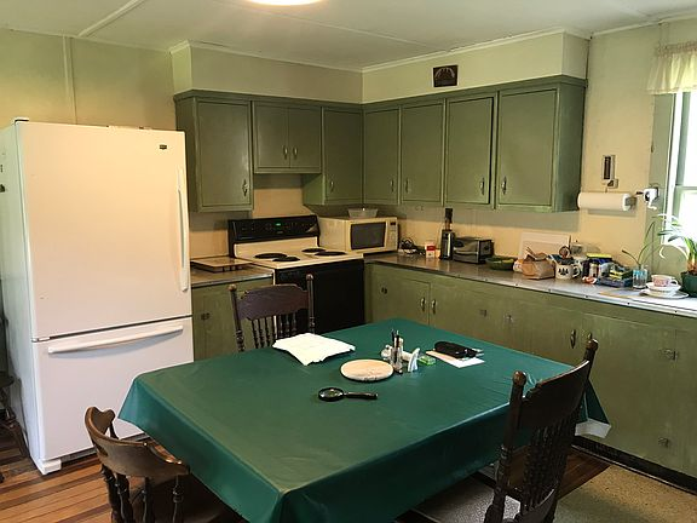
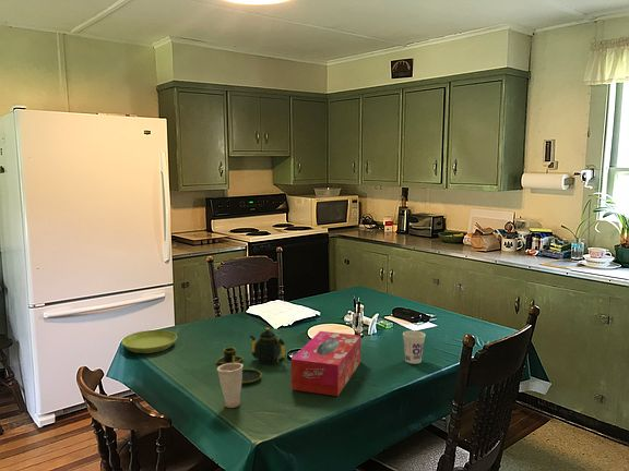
+ saucer [120,329,178,354]
+ cup [402,329,427,365]
+ teapot [215,327,286,385]
+ cup [216,362,245,409]
+ tissue box [290,330,361,397]
